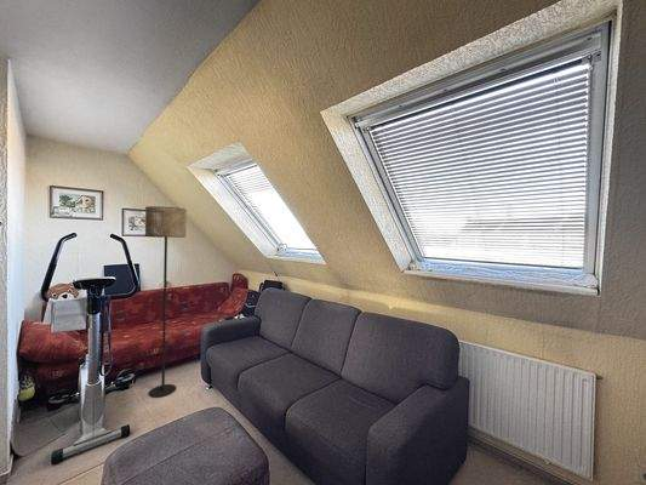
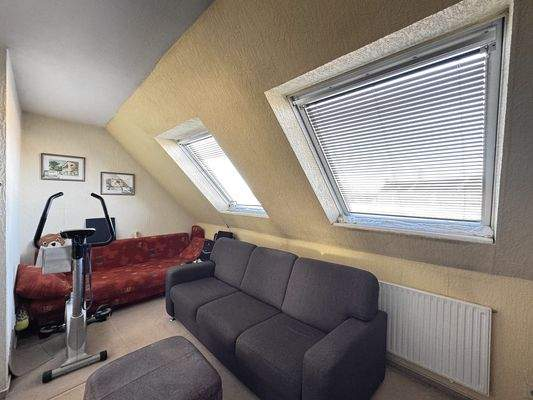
- floor lamp [144,205,188,399]
